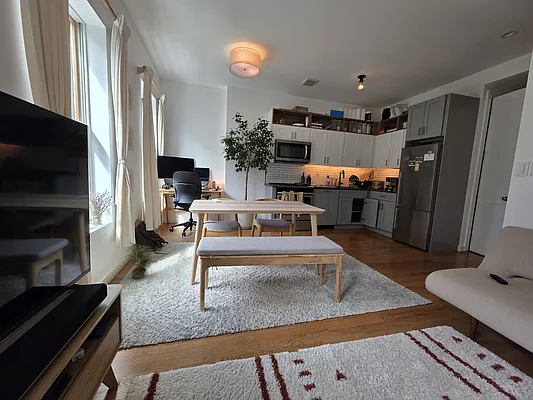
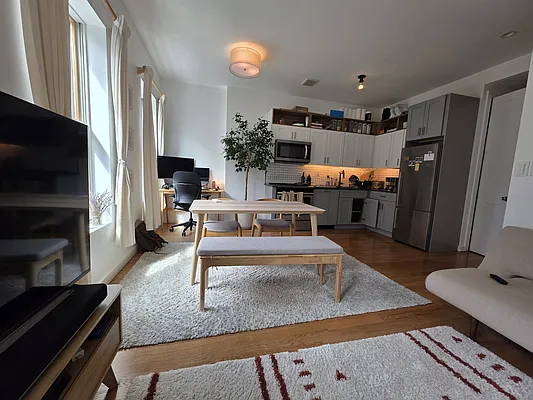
- potted plant [118,240,158,279]
